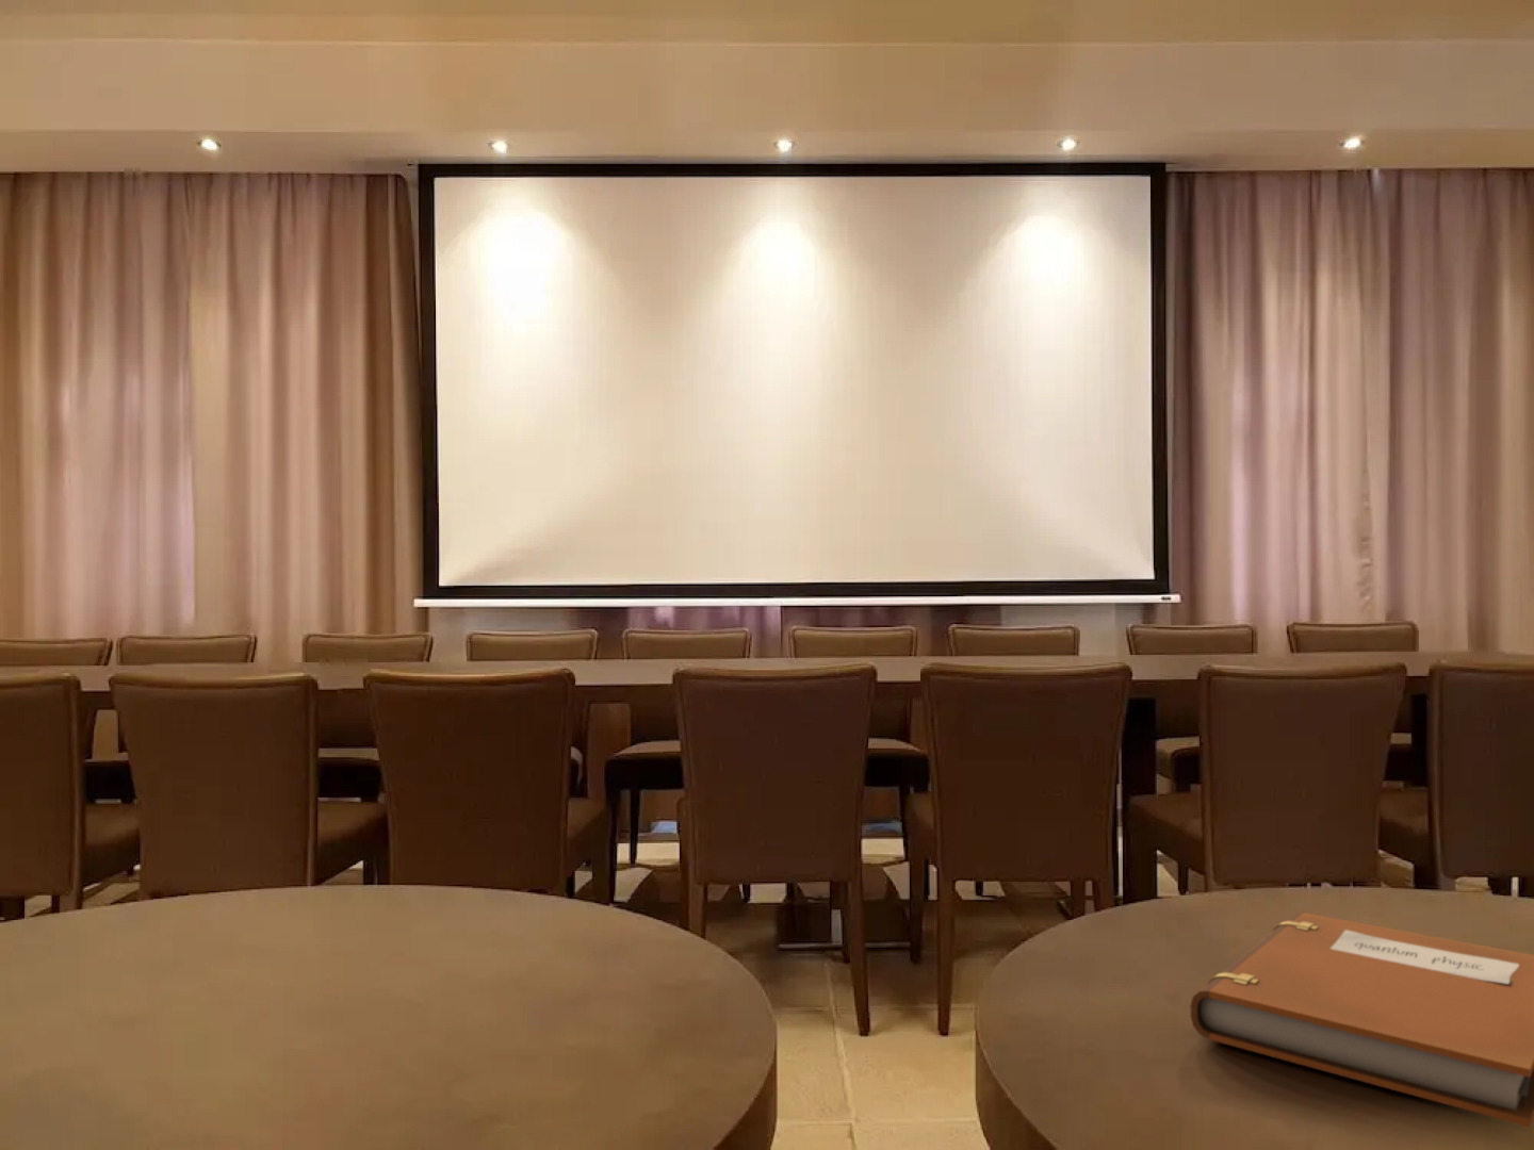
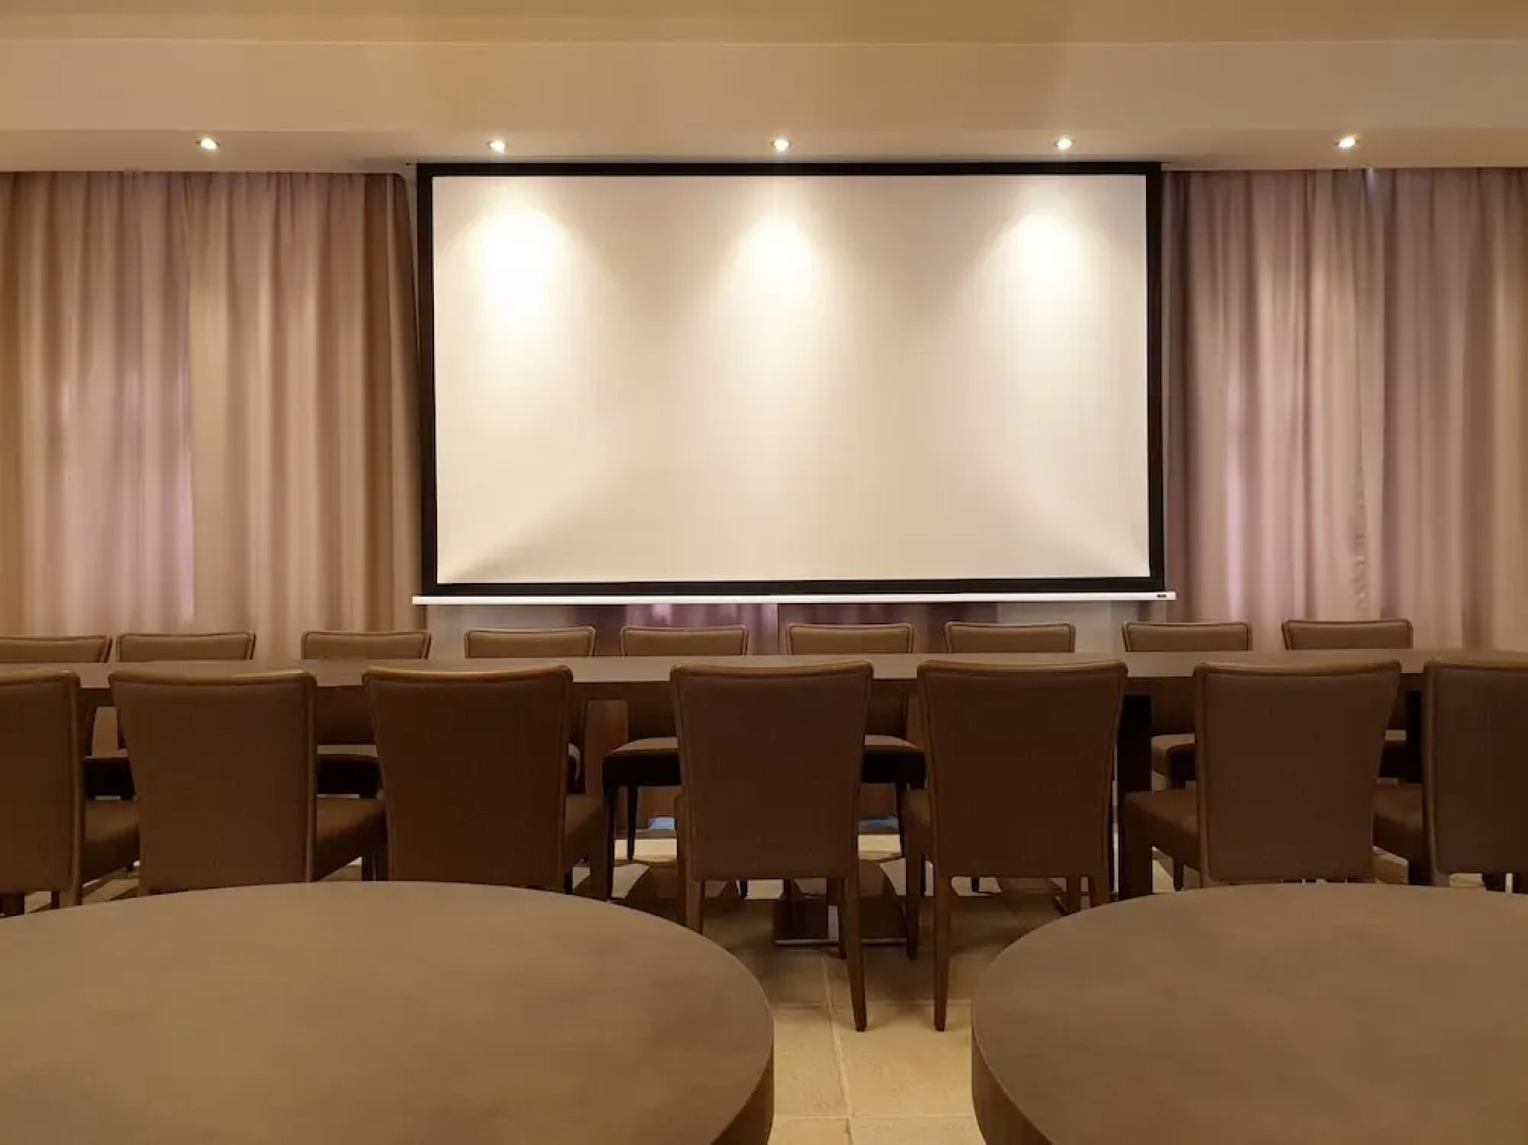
- notebook [1190,912,1534,1127]
